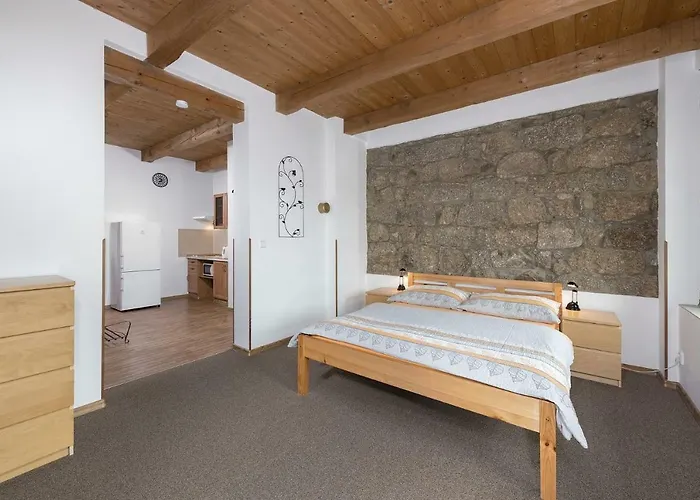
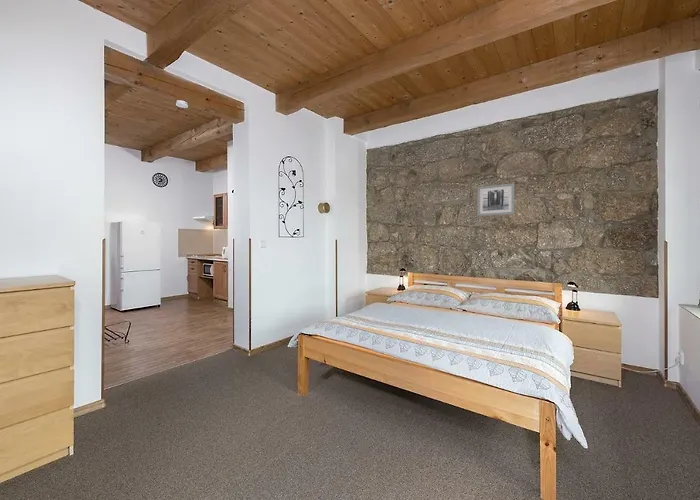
+ wall art [476,182,516,217]
